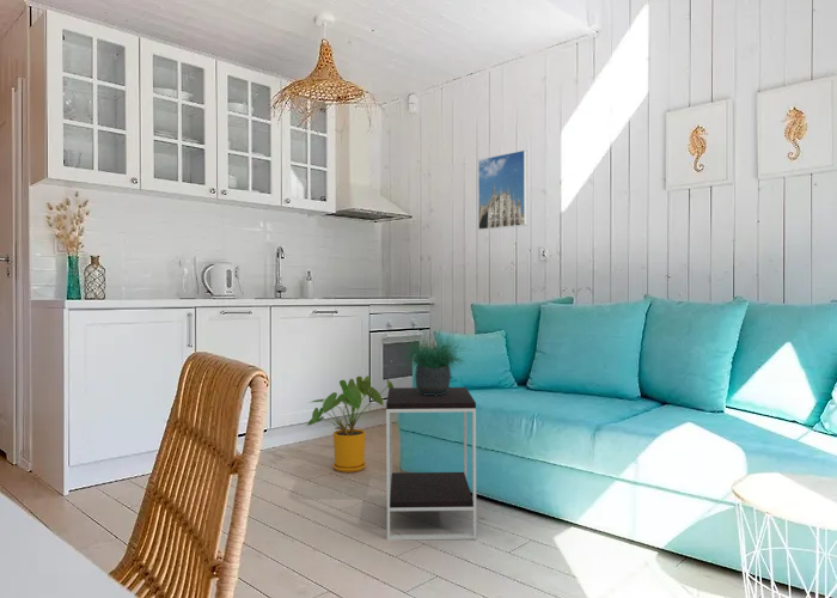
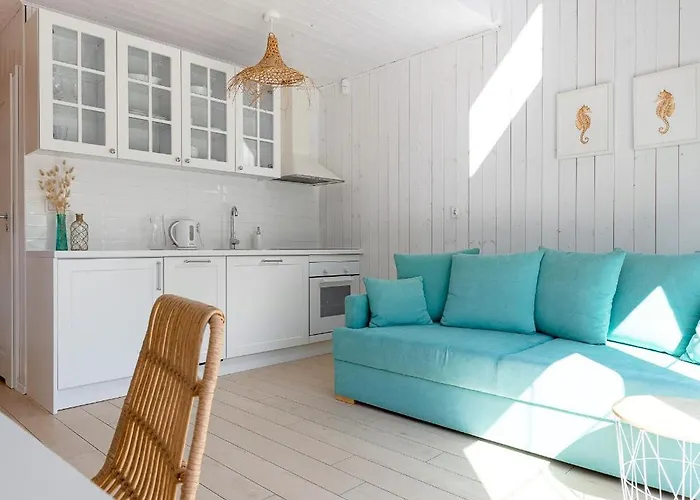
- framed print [477,150,529,231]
- side table [385,386,477,542]
- potted plant [397,319,474,396]
- house plant [306,374,395,474]
